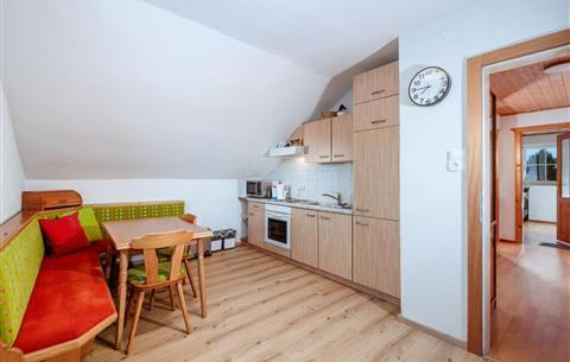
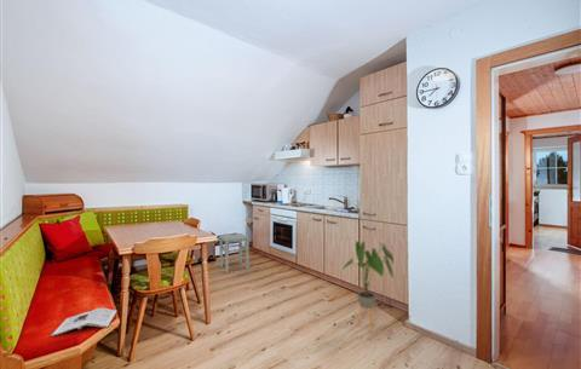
+ stool [218,232,251,273]
+ house plant [341,240,395,333]
+ magazine [50,307,117,338]
